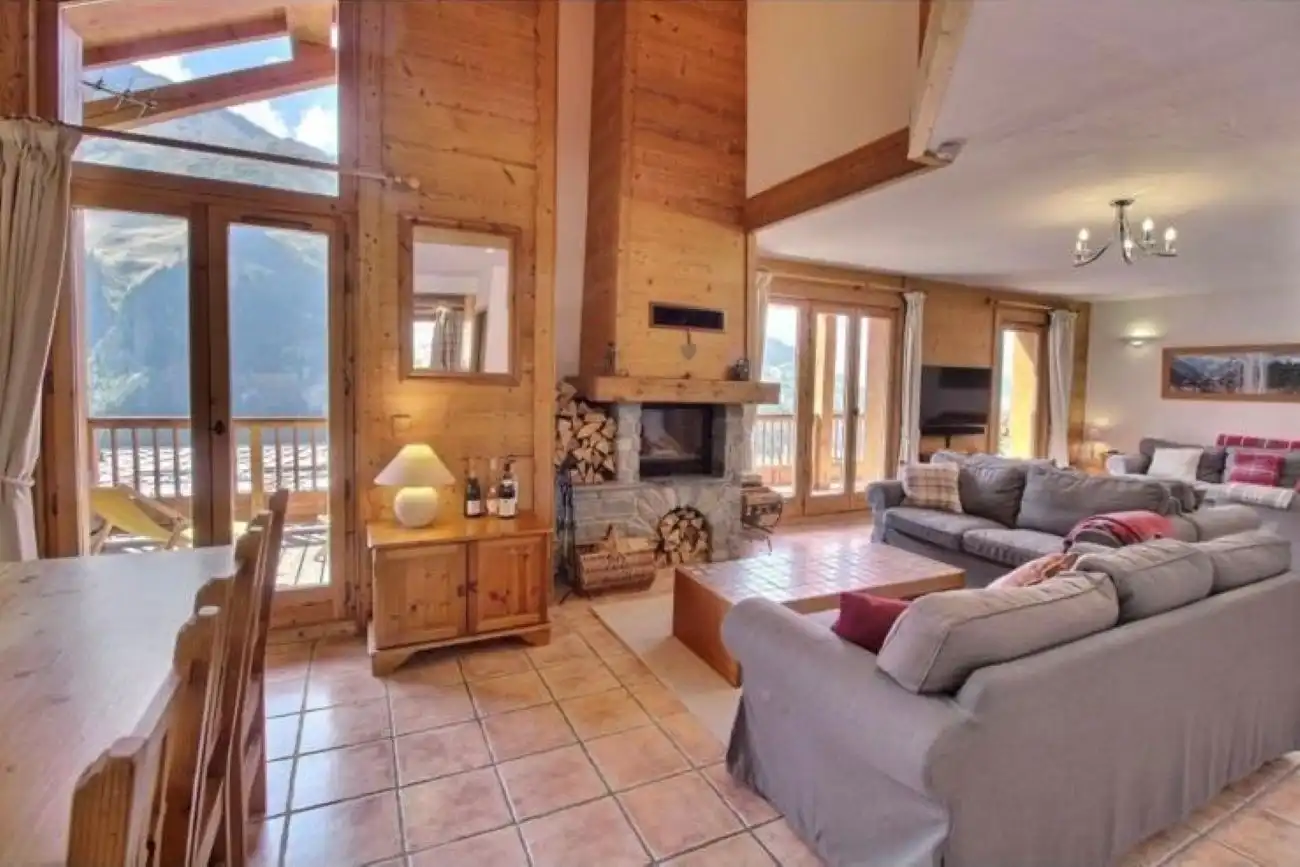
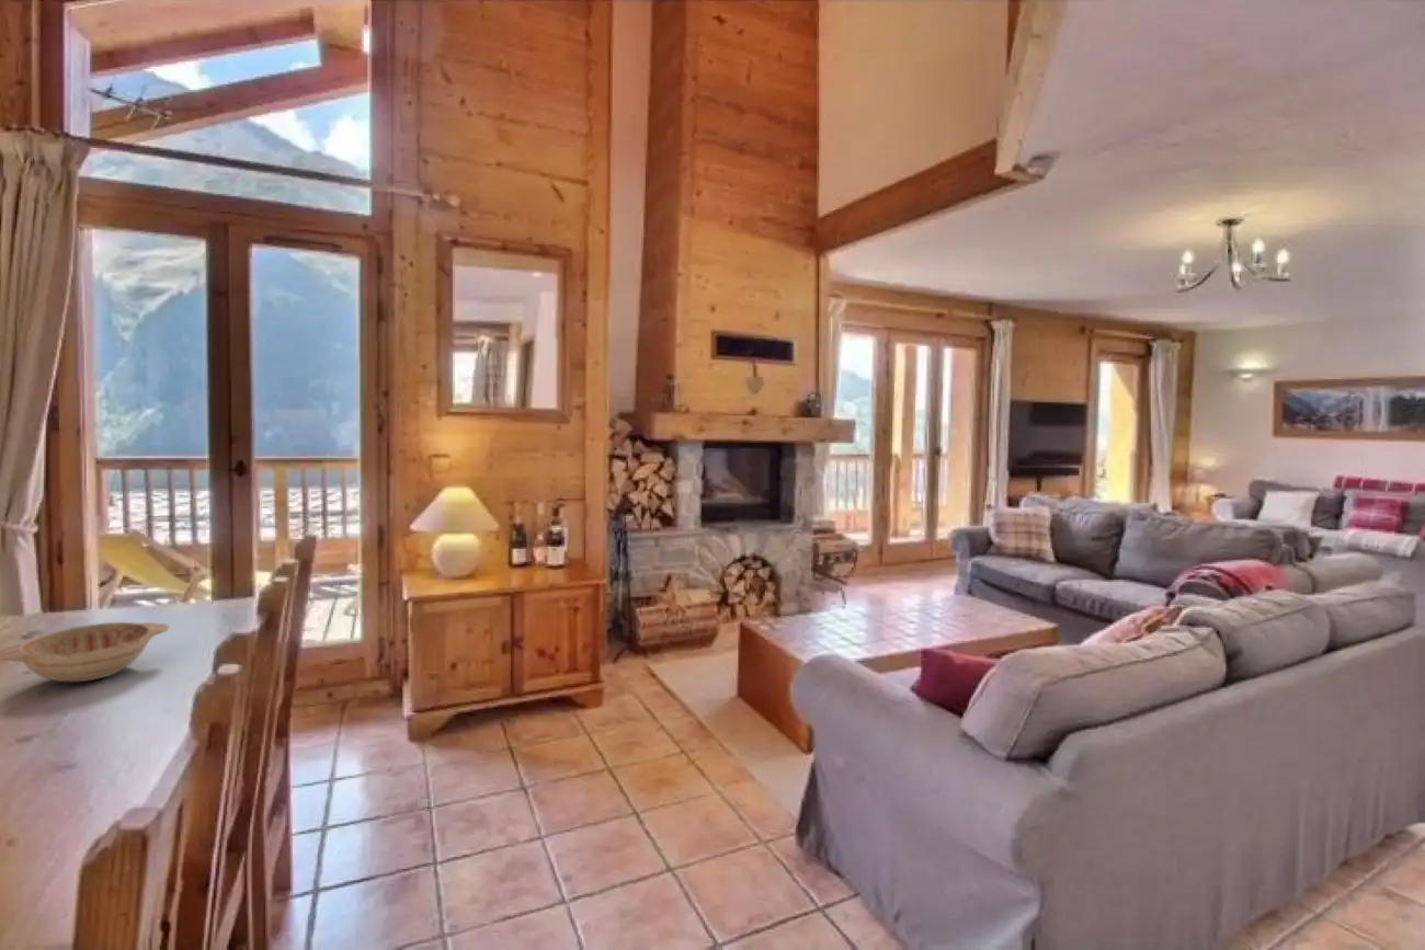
+ decorative bowl [0,621,170,683]
